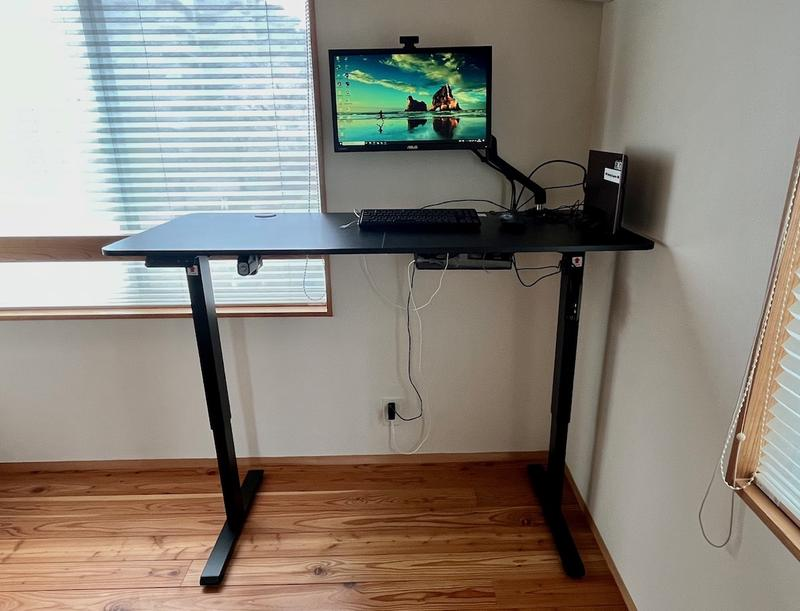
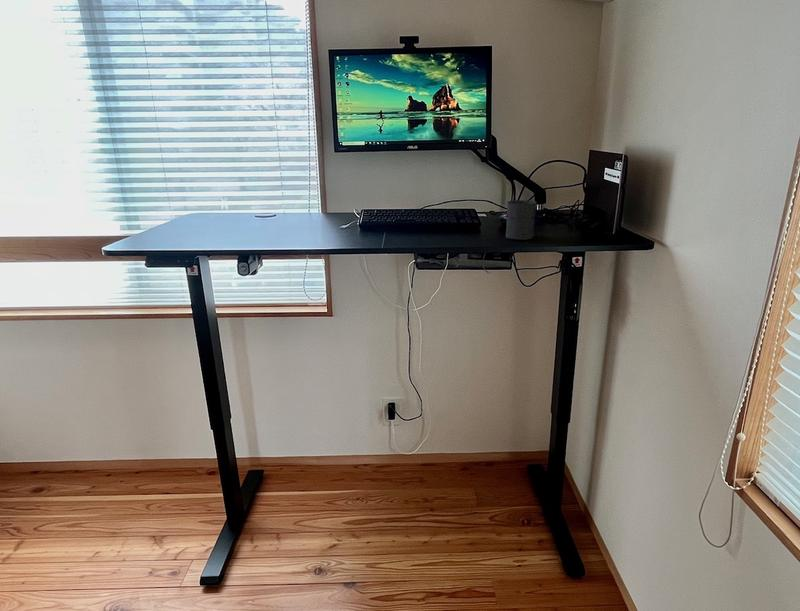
+ mug [505,199,538,241]
